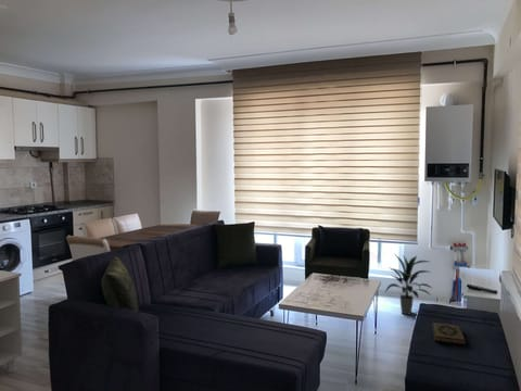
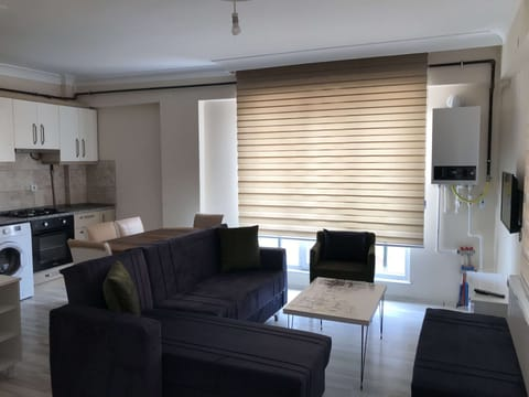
- hardback book [431,321,467,345]
- indoor plant [384,254,433,316]
